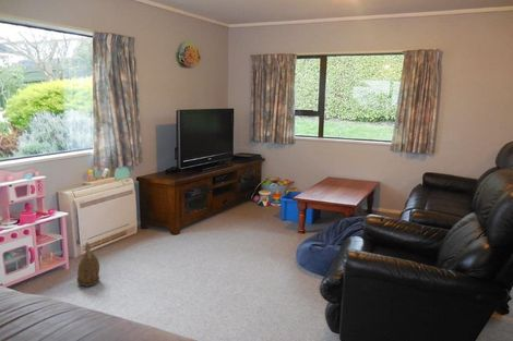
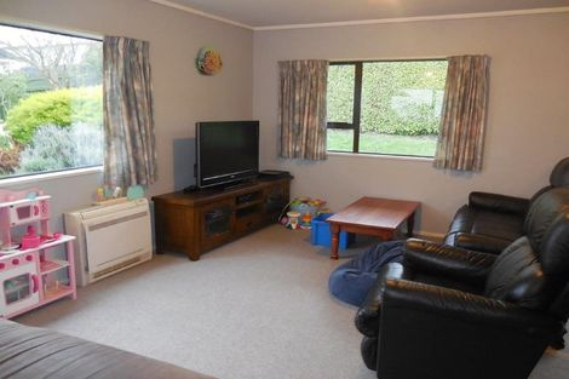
- basket [75,242,100,288]
